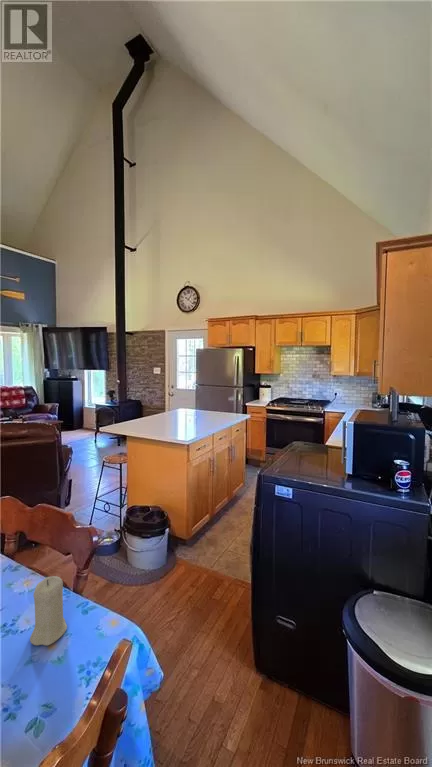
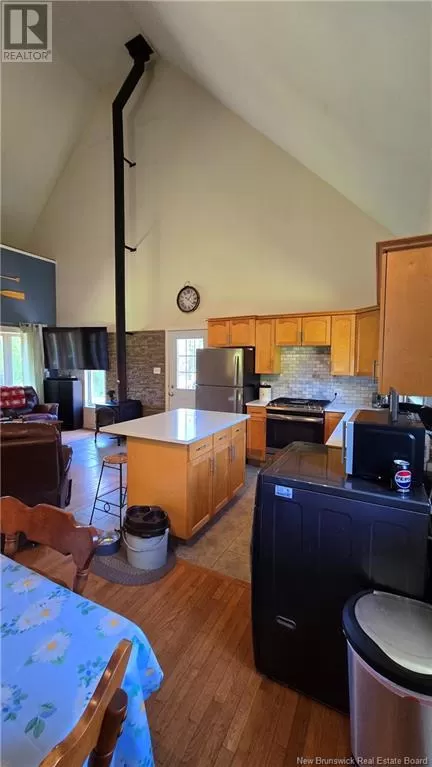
- candle [29,575,68,647]
